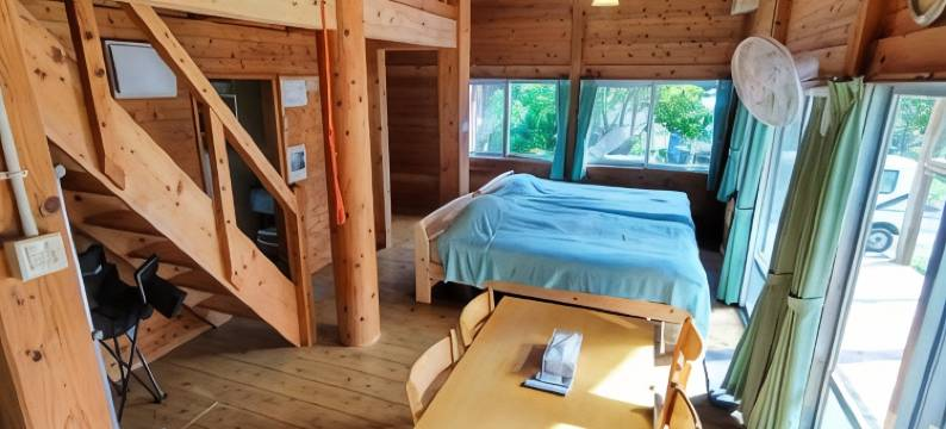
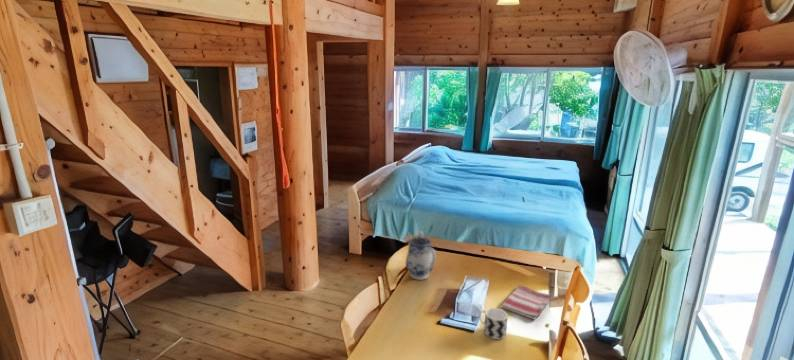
+ dish towel [500,285,553,321]
+ cup [478,307,509,340]
+ teapot [405,230,437,281]
